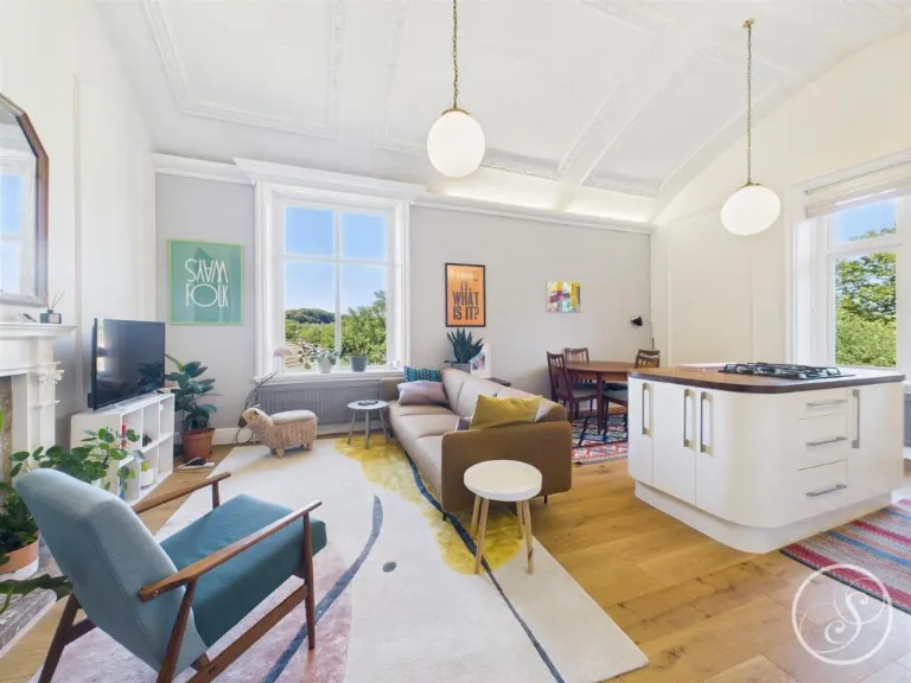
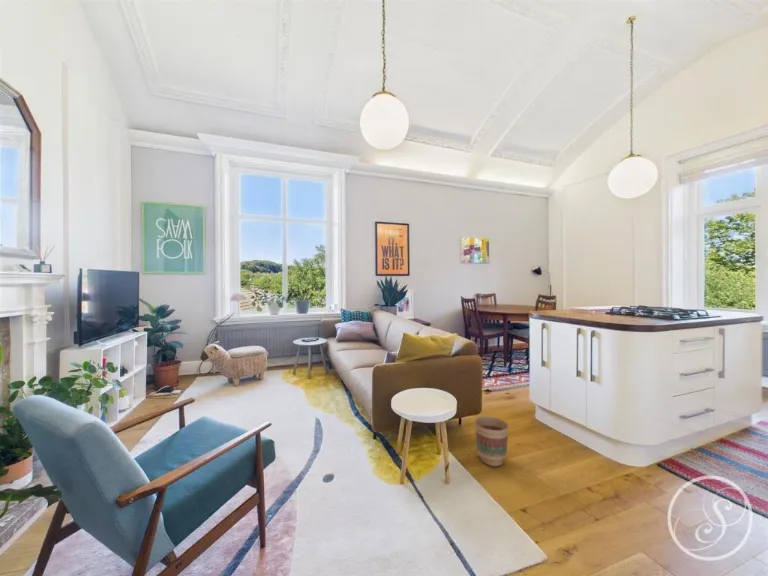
+ flower pot [474,415,510,467]
